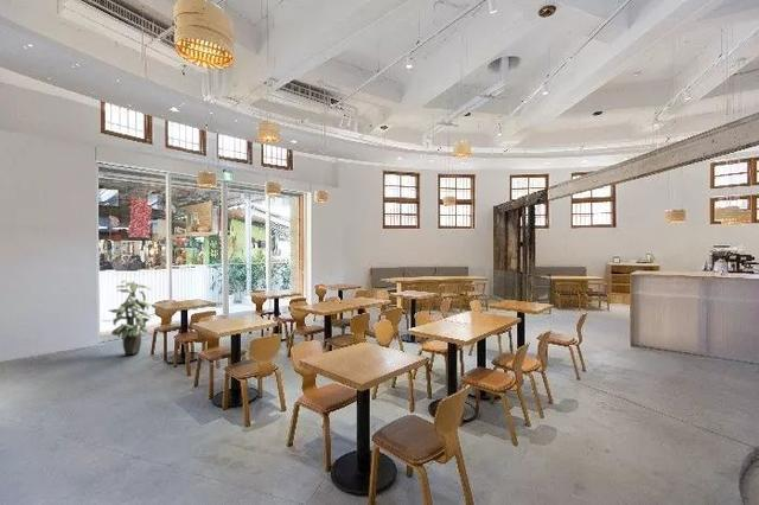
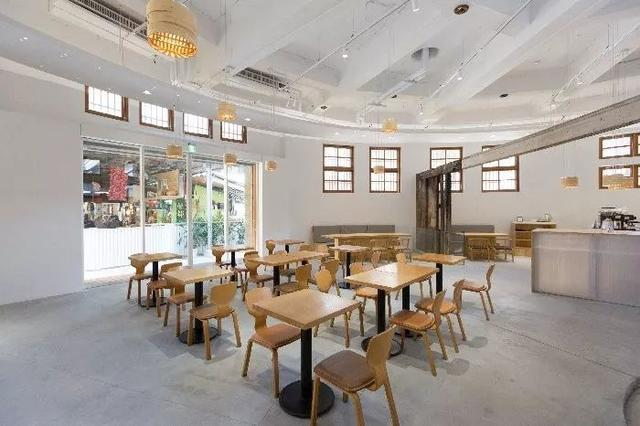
- indoor plant [109,279,153,356]
